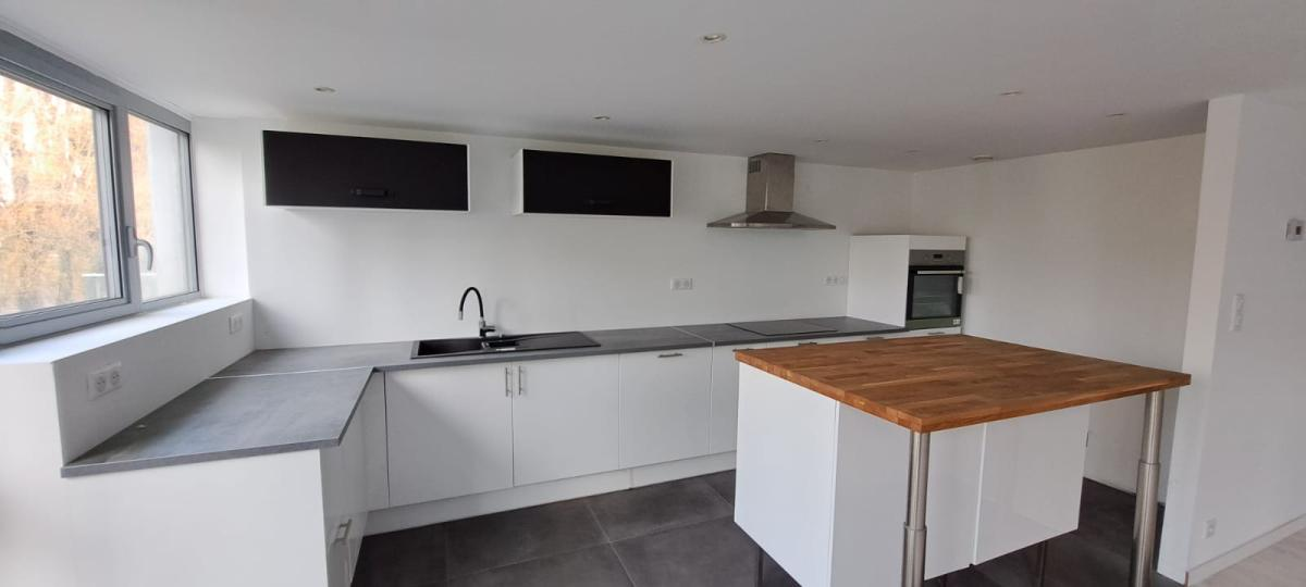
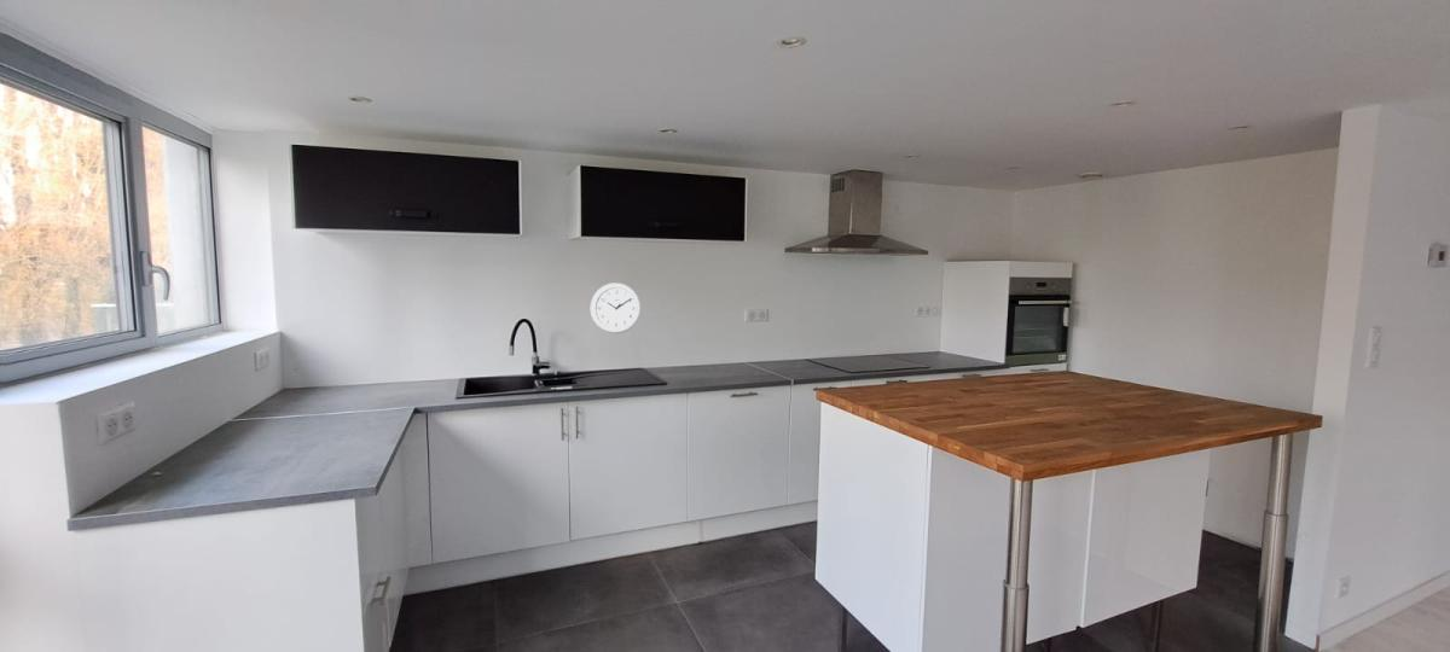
+ wall clock [590,281,643,334]
